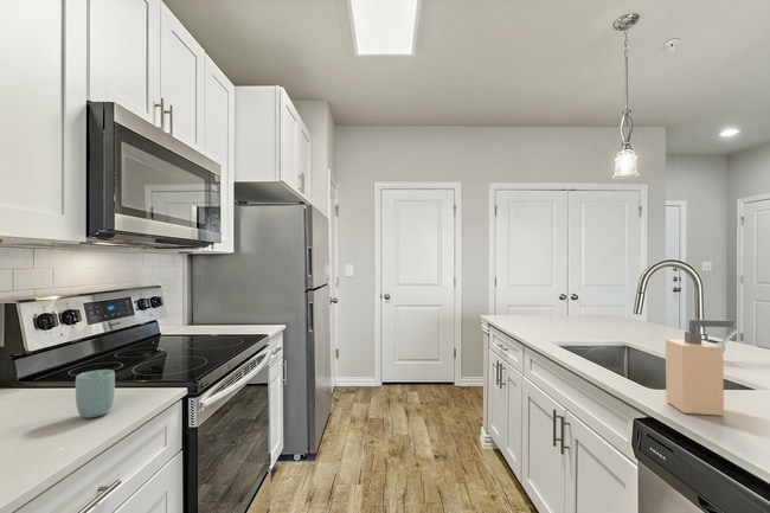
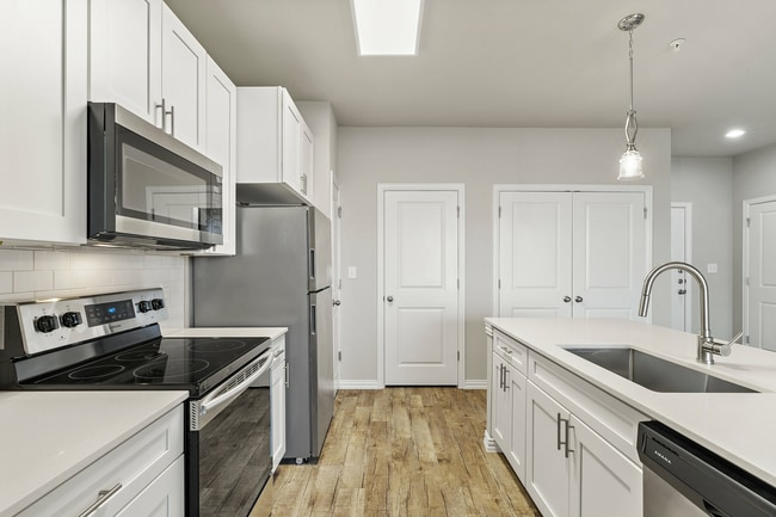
- cup [75,368,116,419]
- soap dispenser [665,319,734,417]
